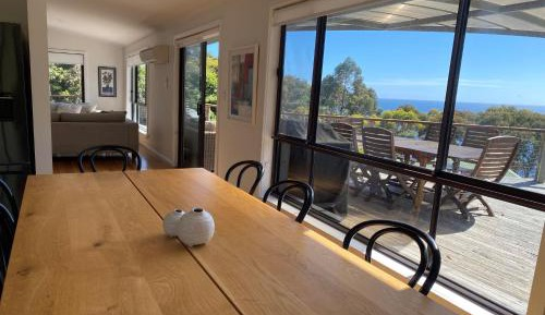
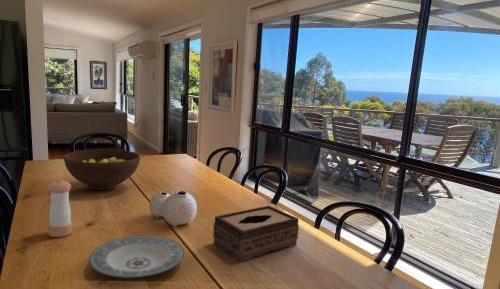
+ tissue box [212,205,300,263]
+ plate [88,234,185,279]
+ fruit bowl [63,148,141,191]
+ pepper shaker [47,178,73,238]
